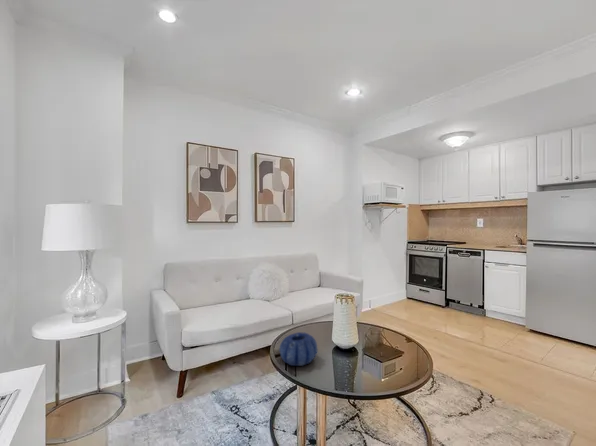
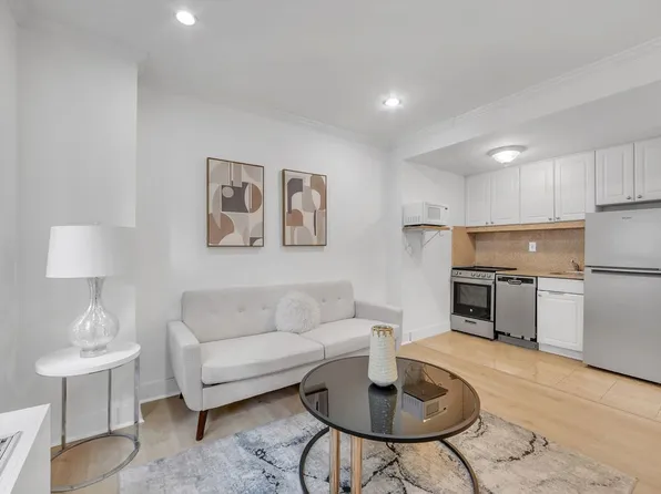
- decorative bowl [278,331,319,367]
